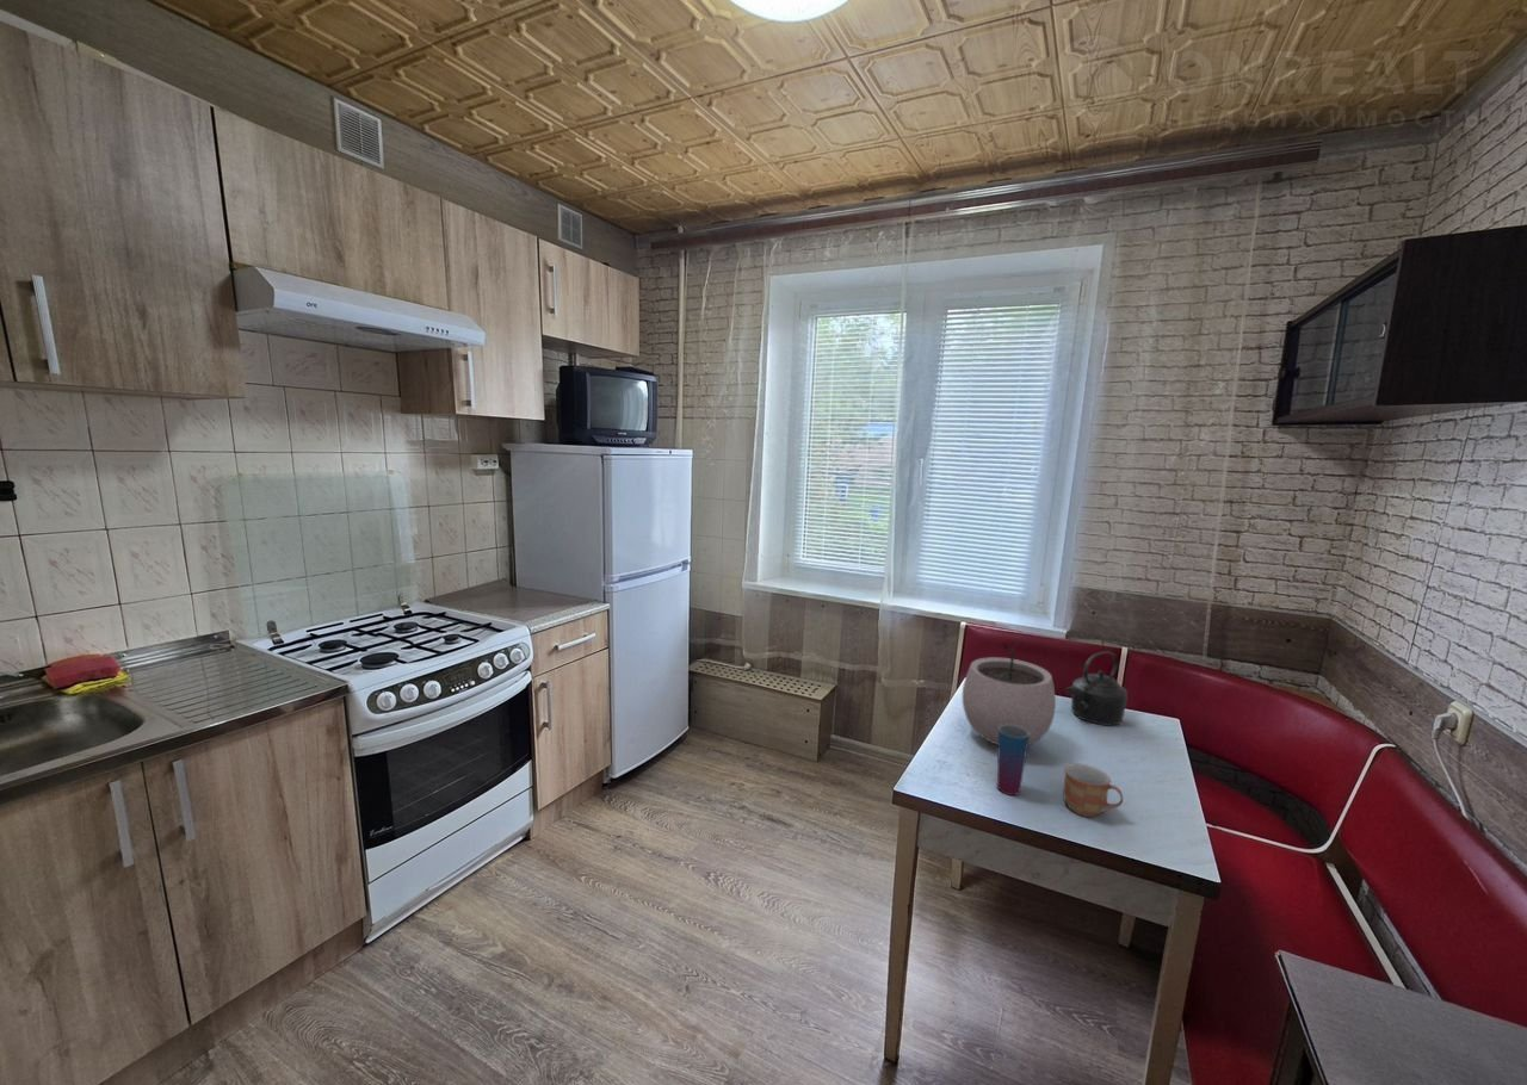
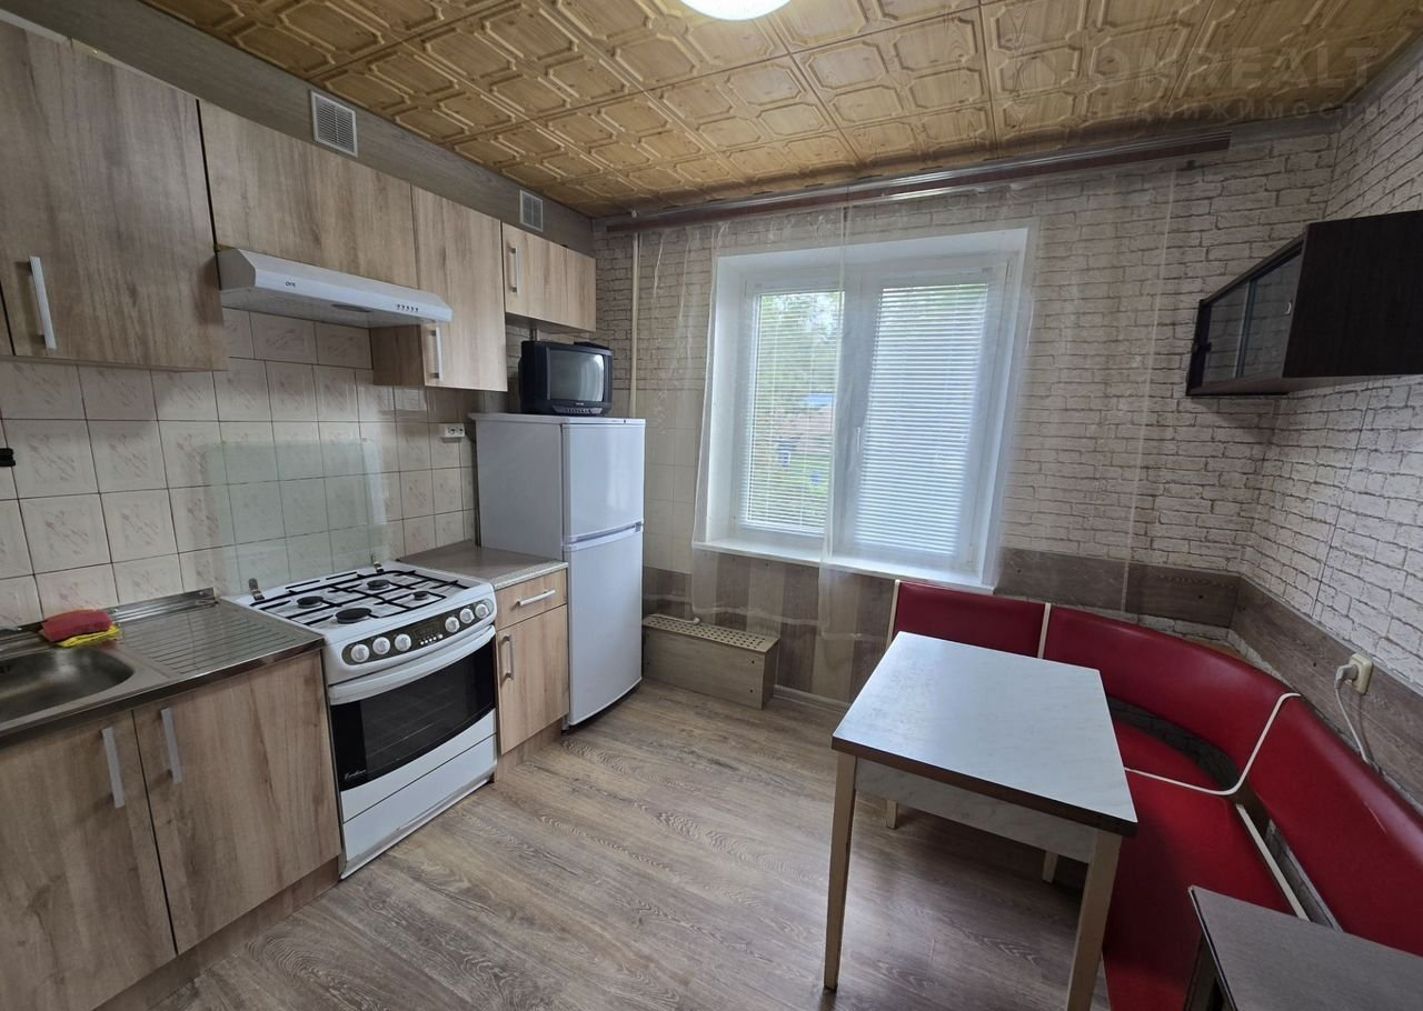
- kettle [1065,650,1129,726]
- mug [1062,762,1124,818]
- plant pot [962,641,1057,746]
- cup [996,724,1030,796]
